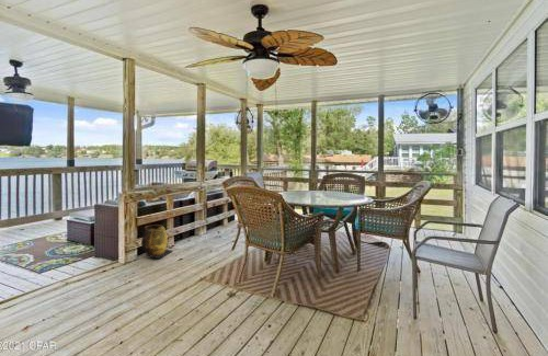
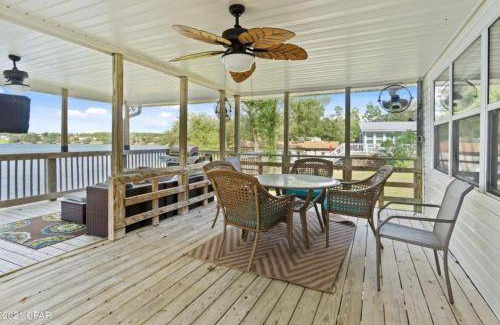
- planter pot [140,223,173,260]
